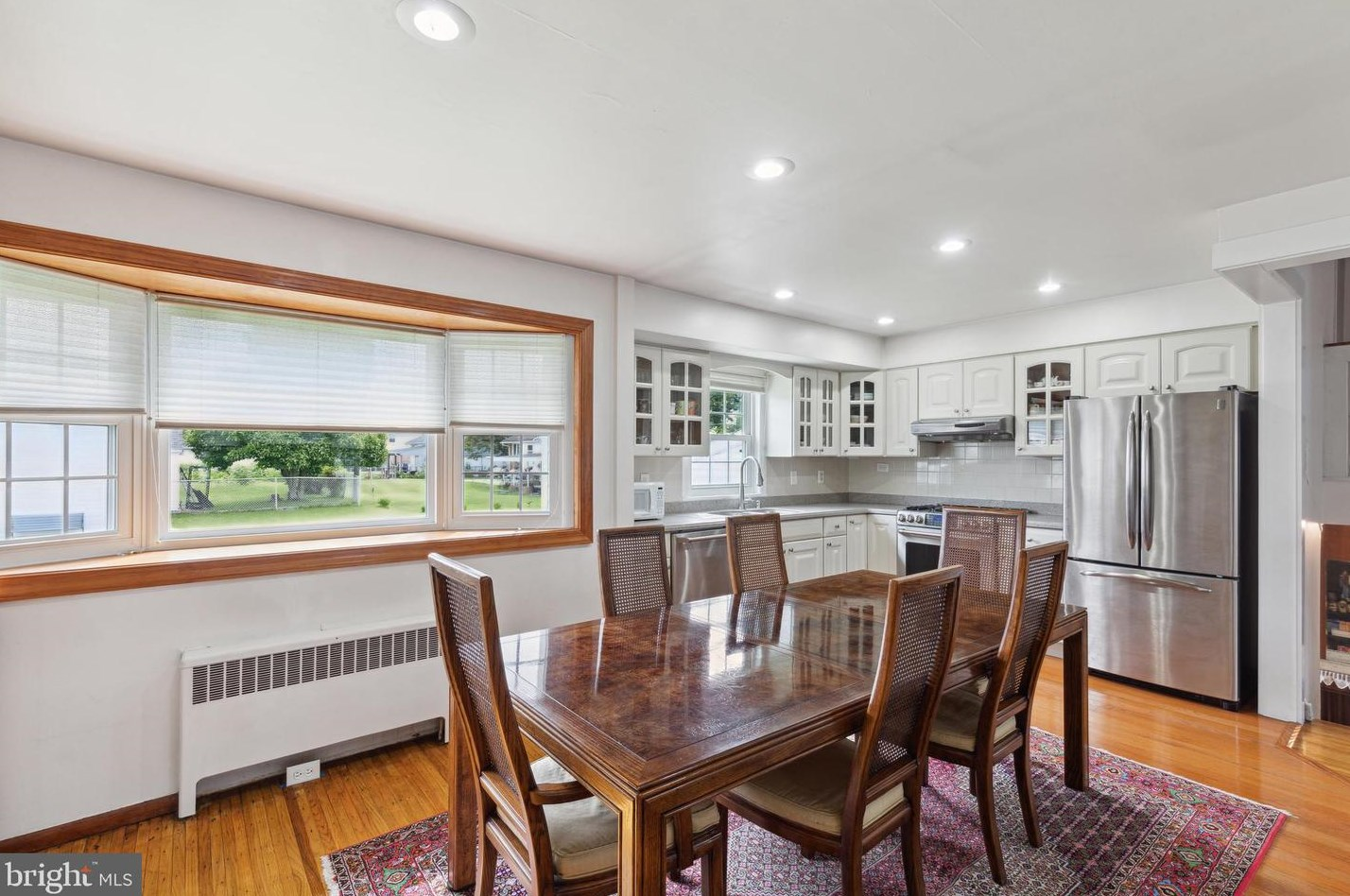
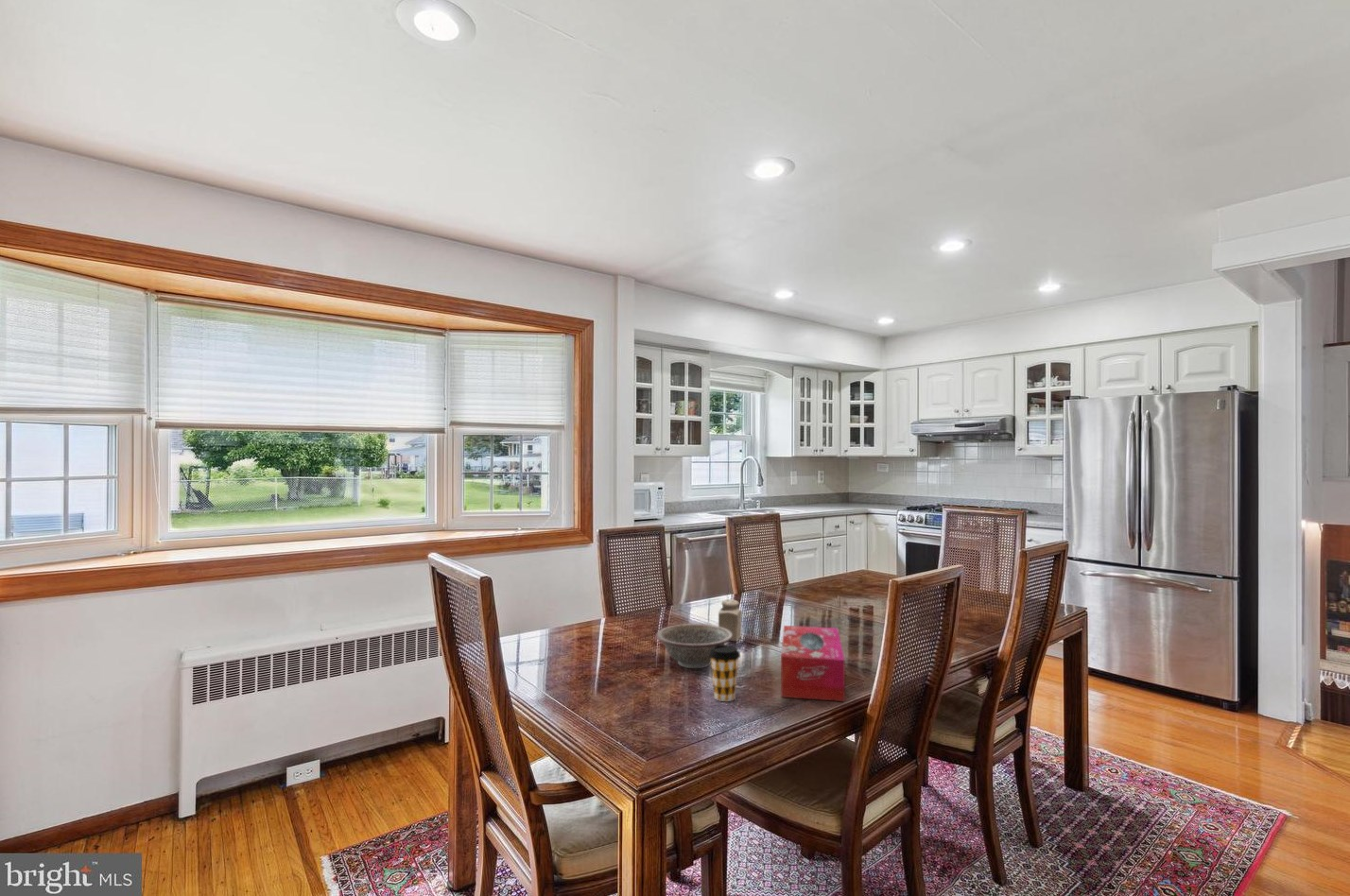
+ coffee cup [709,644,741,702]
+ salt shaker [718,598,743,642]
+ tissue box [780,625,846,702]
+ decorative bowl [655,623,733,669]
